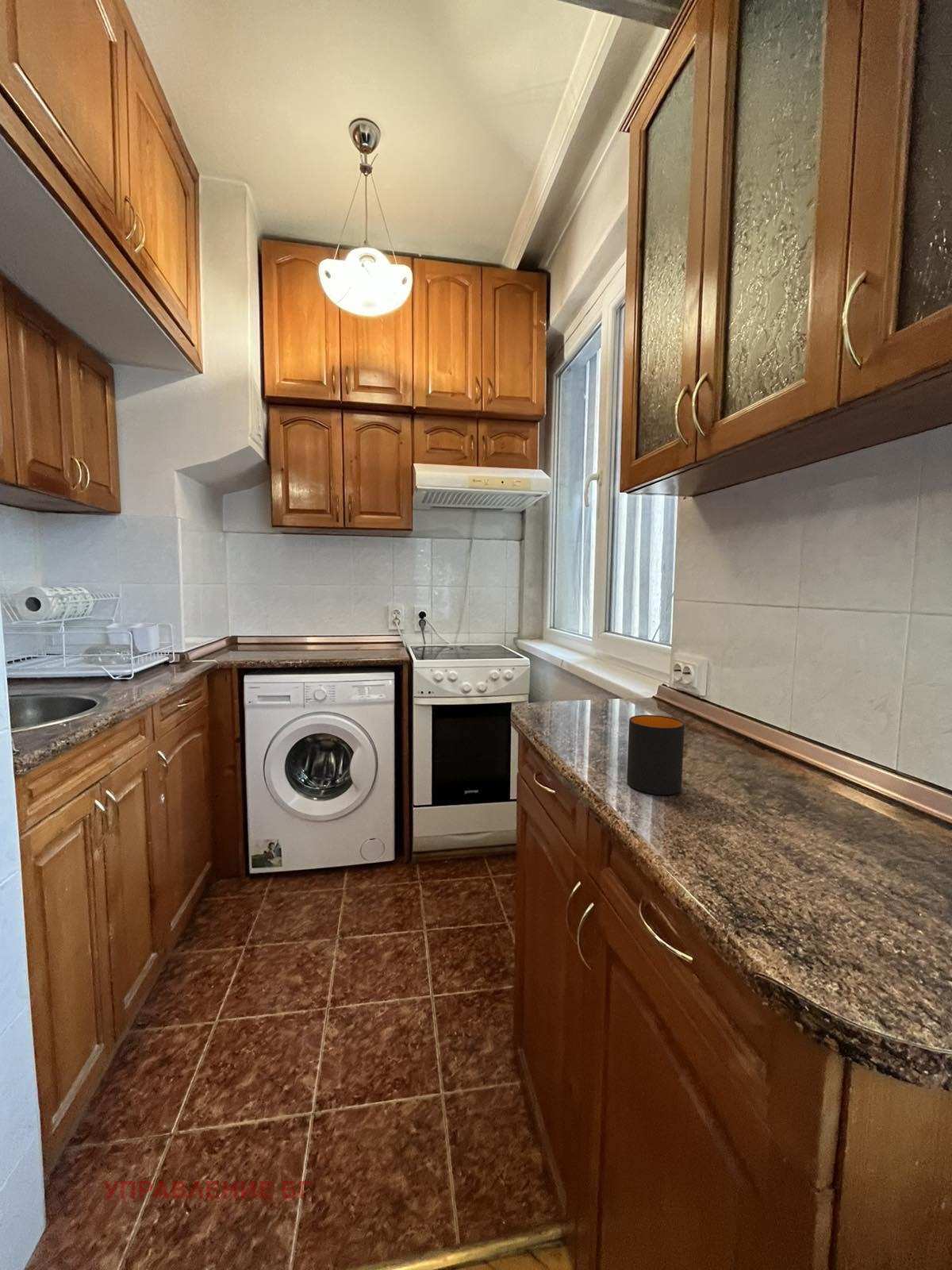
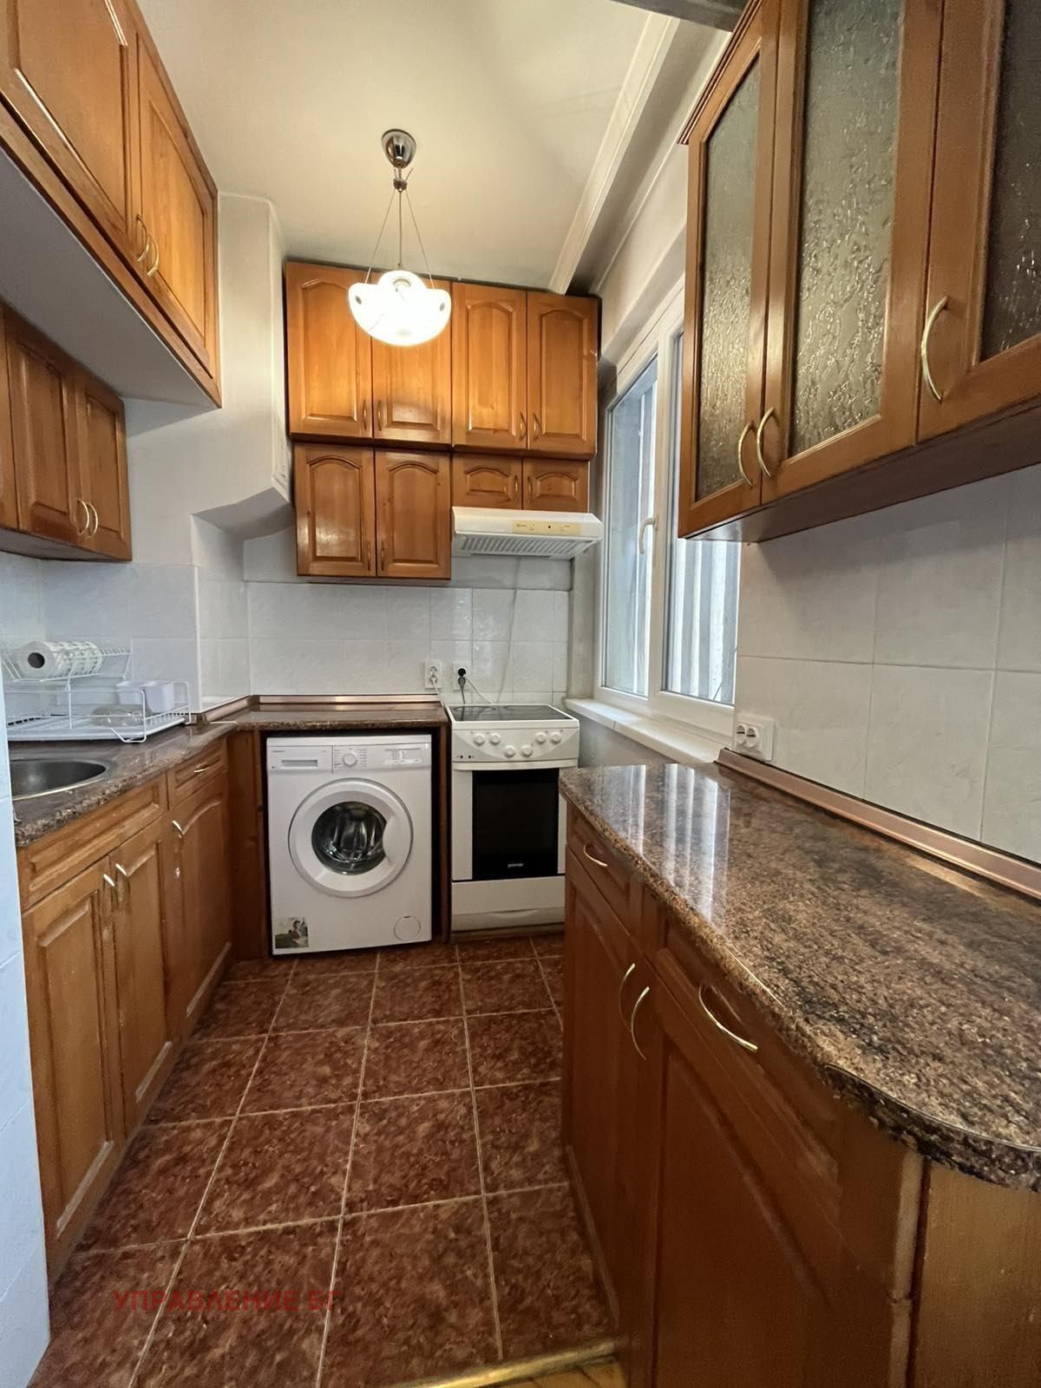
- mug [626,714,685,795]
